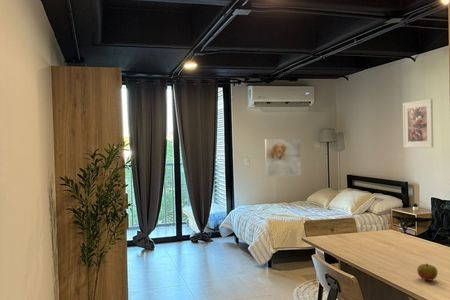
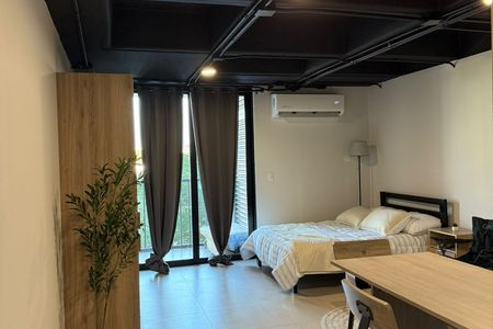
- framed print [264,137,302,178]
- apple [416,263,438,282]
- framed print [402,98,434,148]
